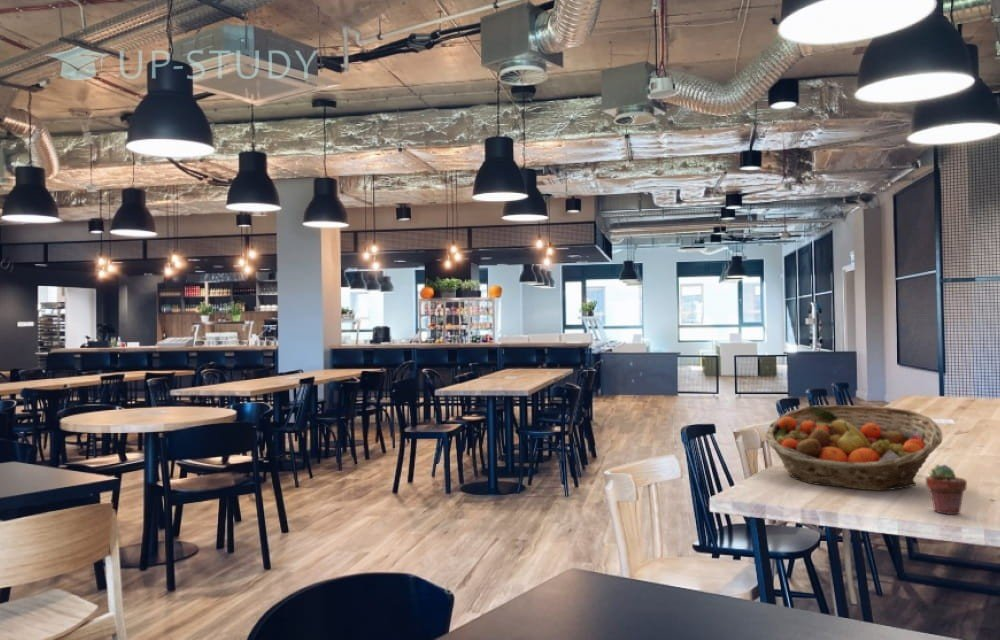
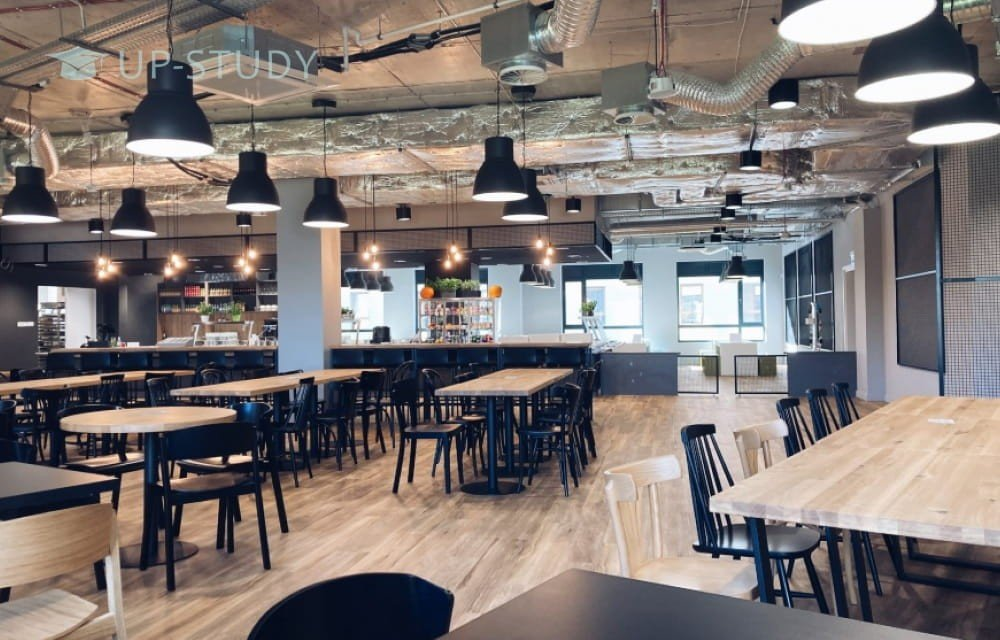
- fruit basket [764,404,943,492]
- potted succulent [925,464,968,516]
